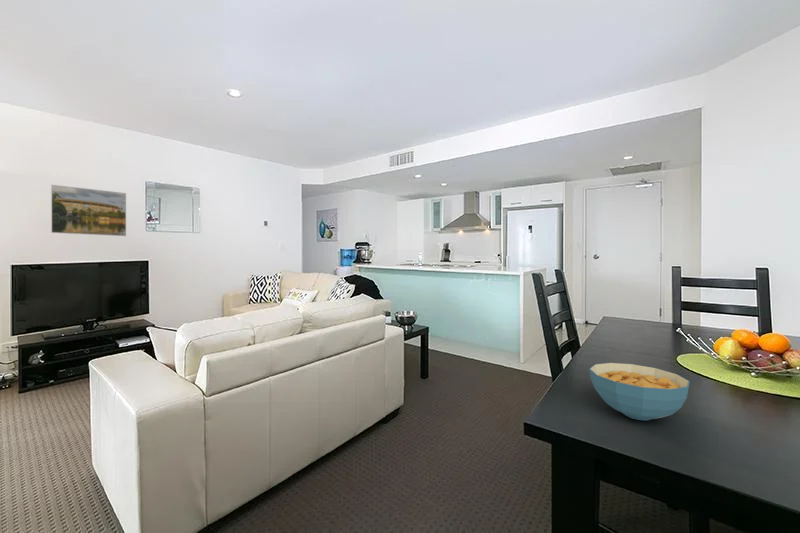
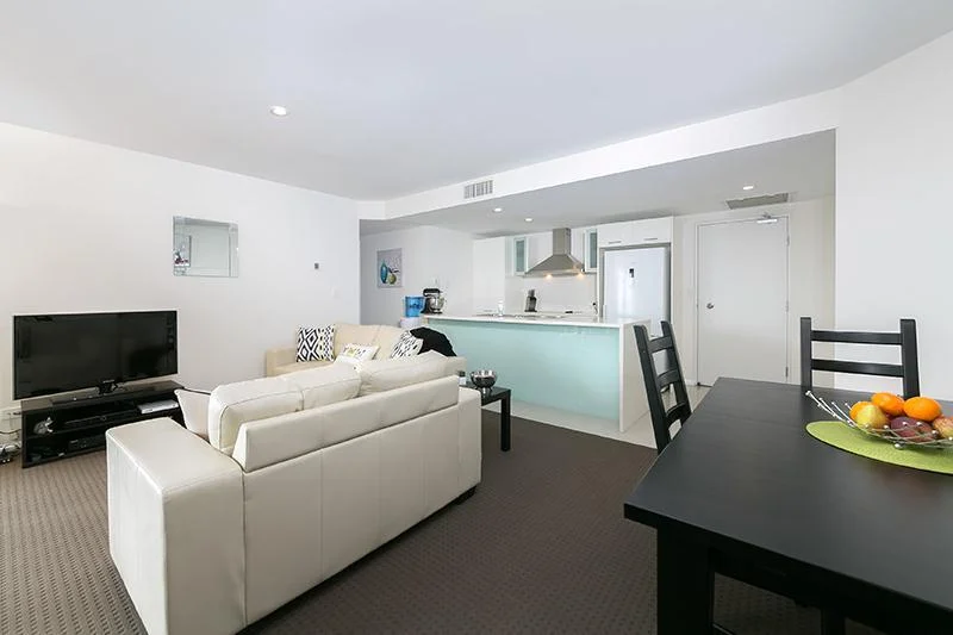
- cereal bowl [588,362,691,421]
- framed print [50,184,127,237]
